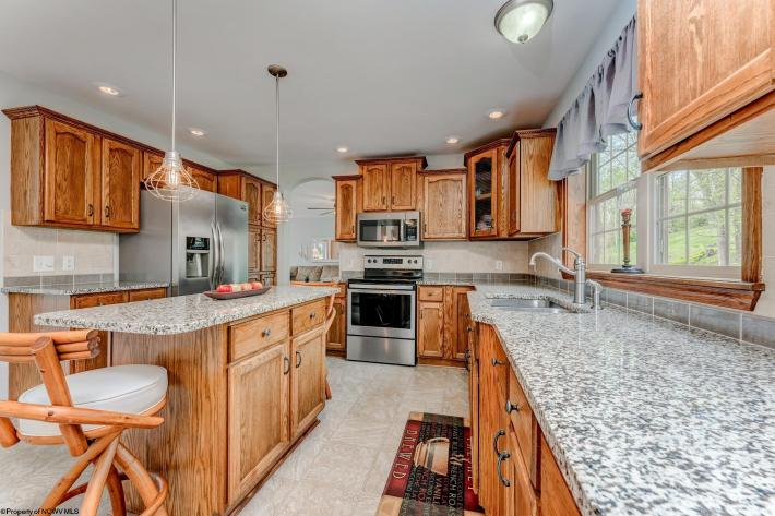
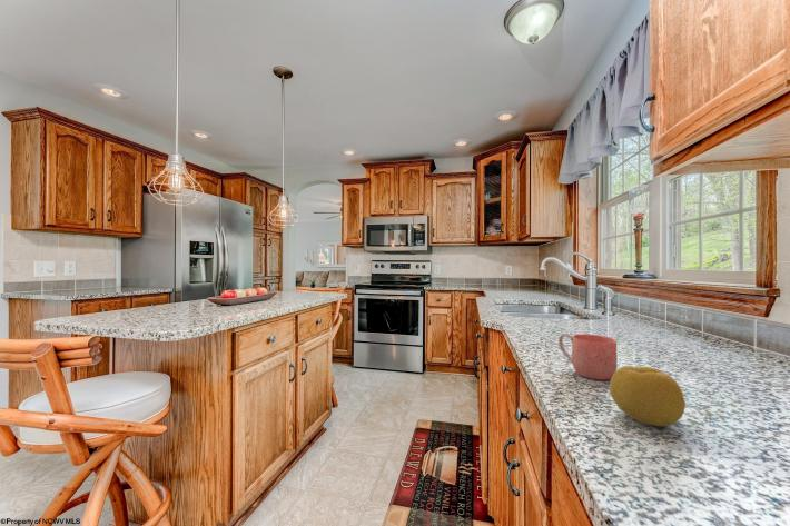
+ fruit [609,365,687,427]
+ mug [557,333,618,381]
